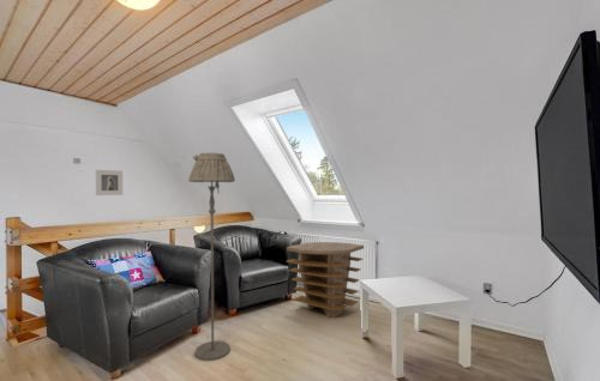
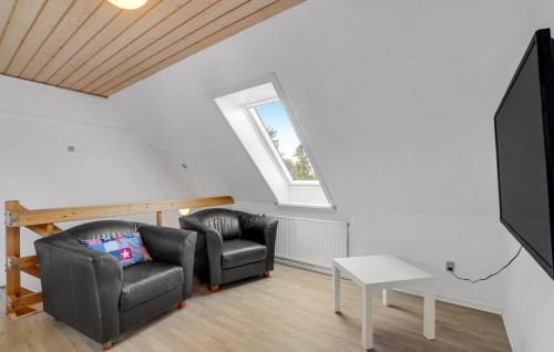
- side table [286,241,365,319]
- floor lamp [187,152,236,362]
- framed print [95,169,124,196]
